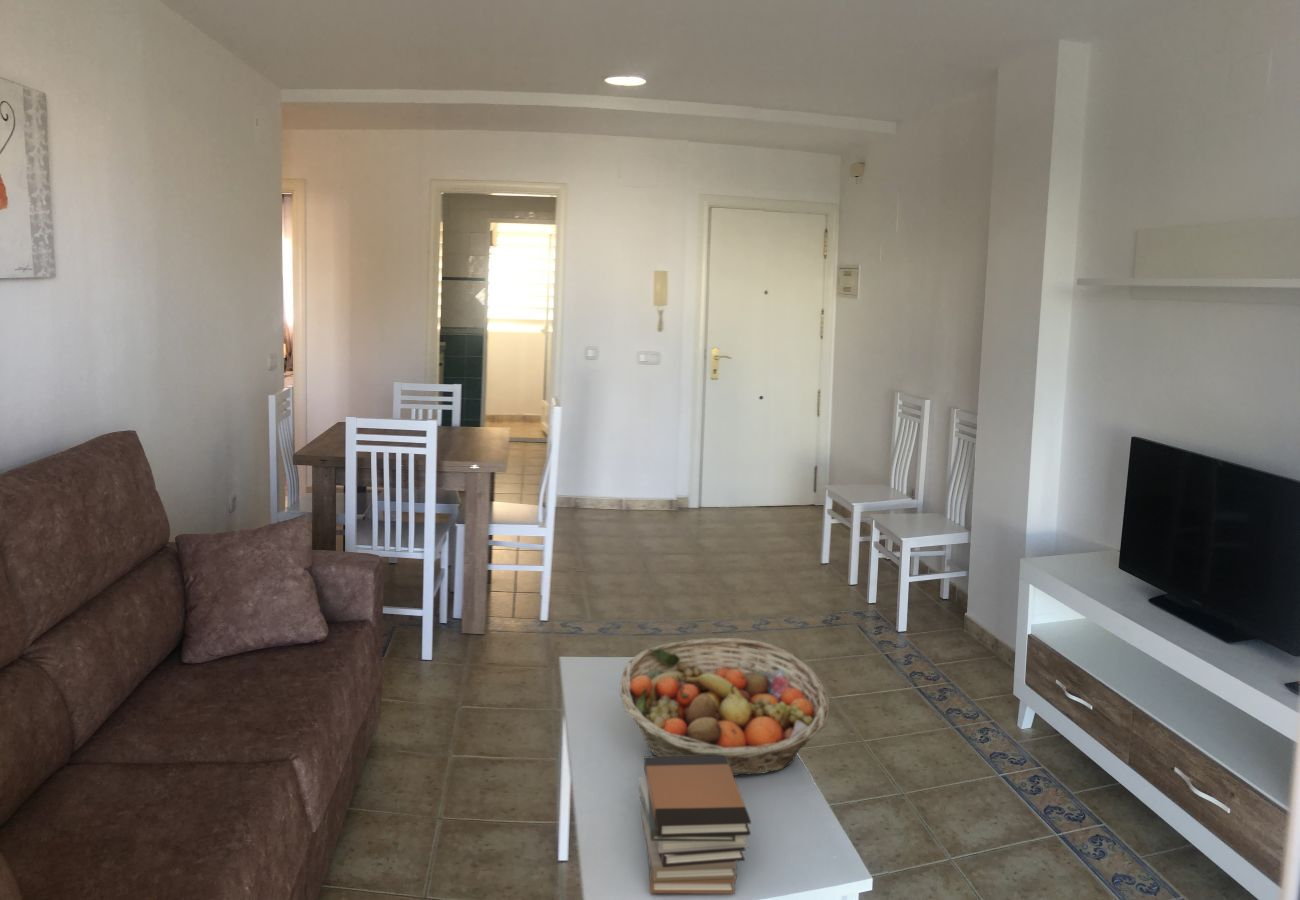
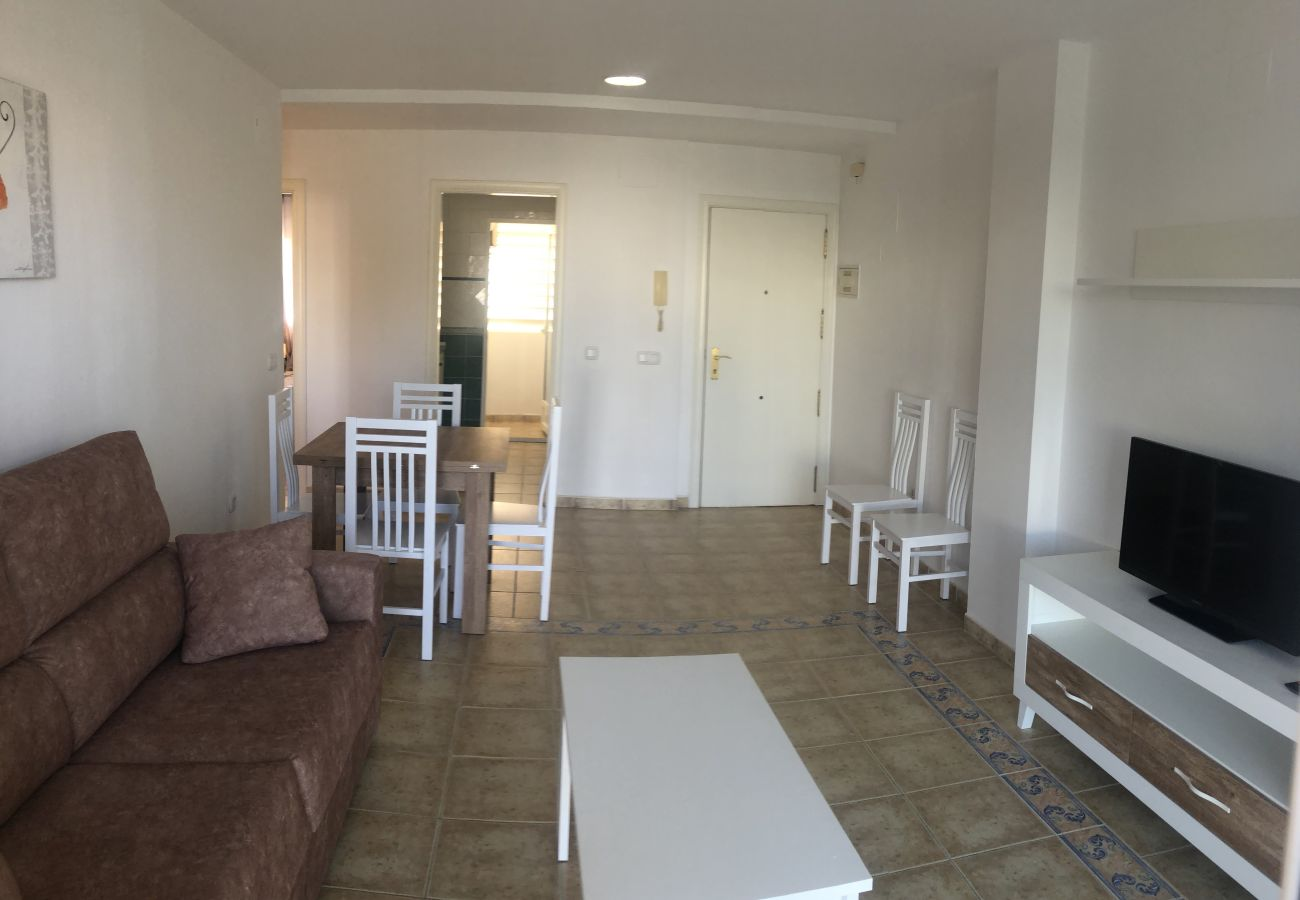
- fruit basket [619,637,831,777]
- book stack [638,755,752,895]
